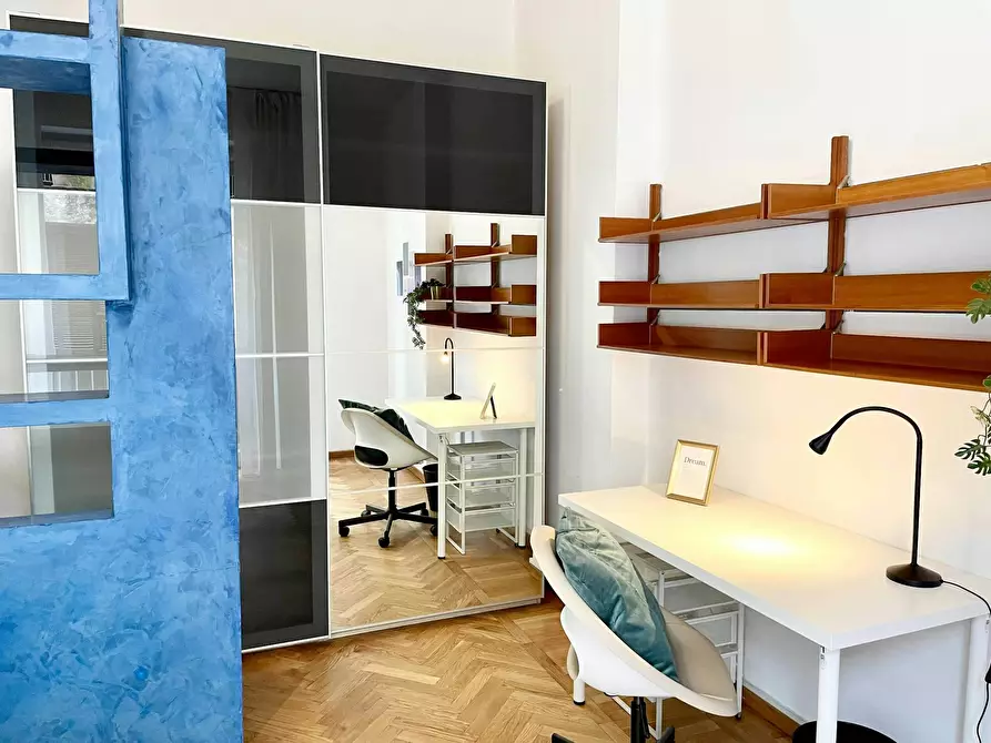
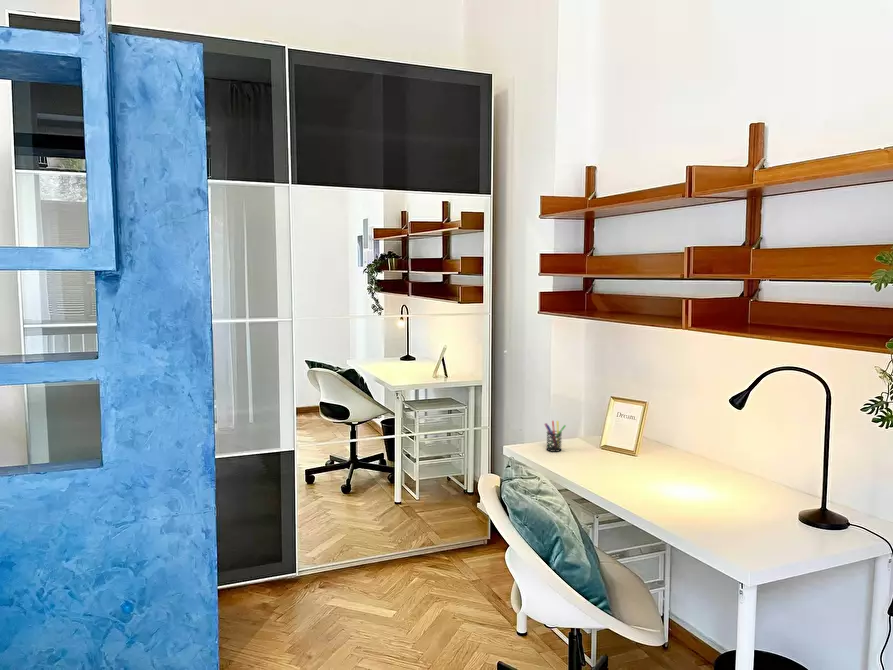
+ pen holder [544,420,567,453]
